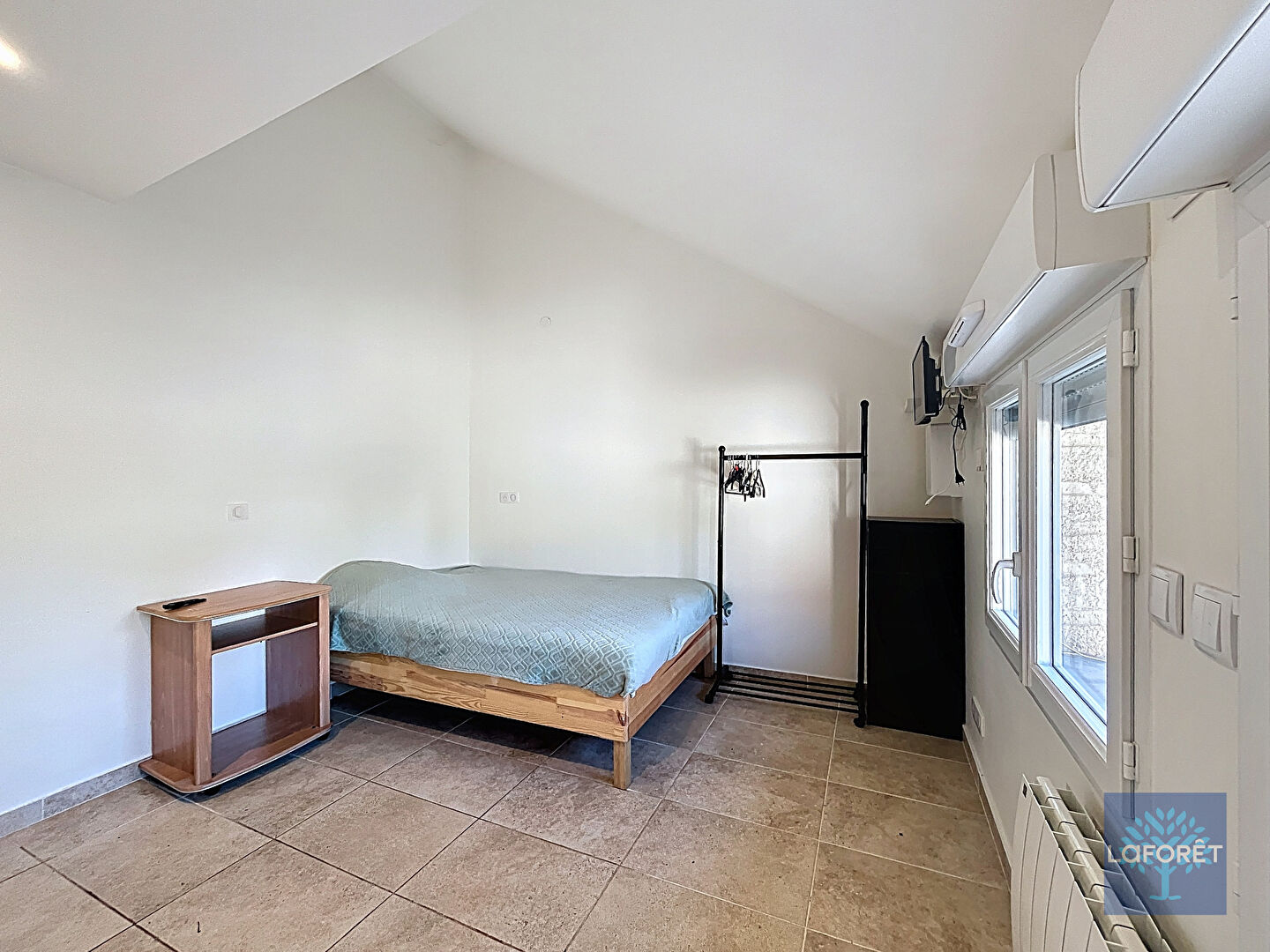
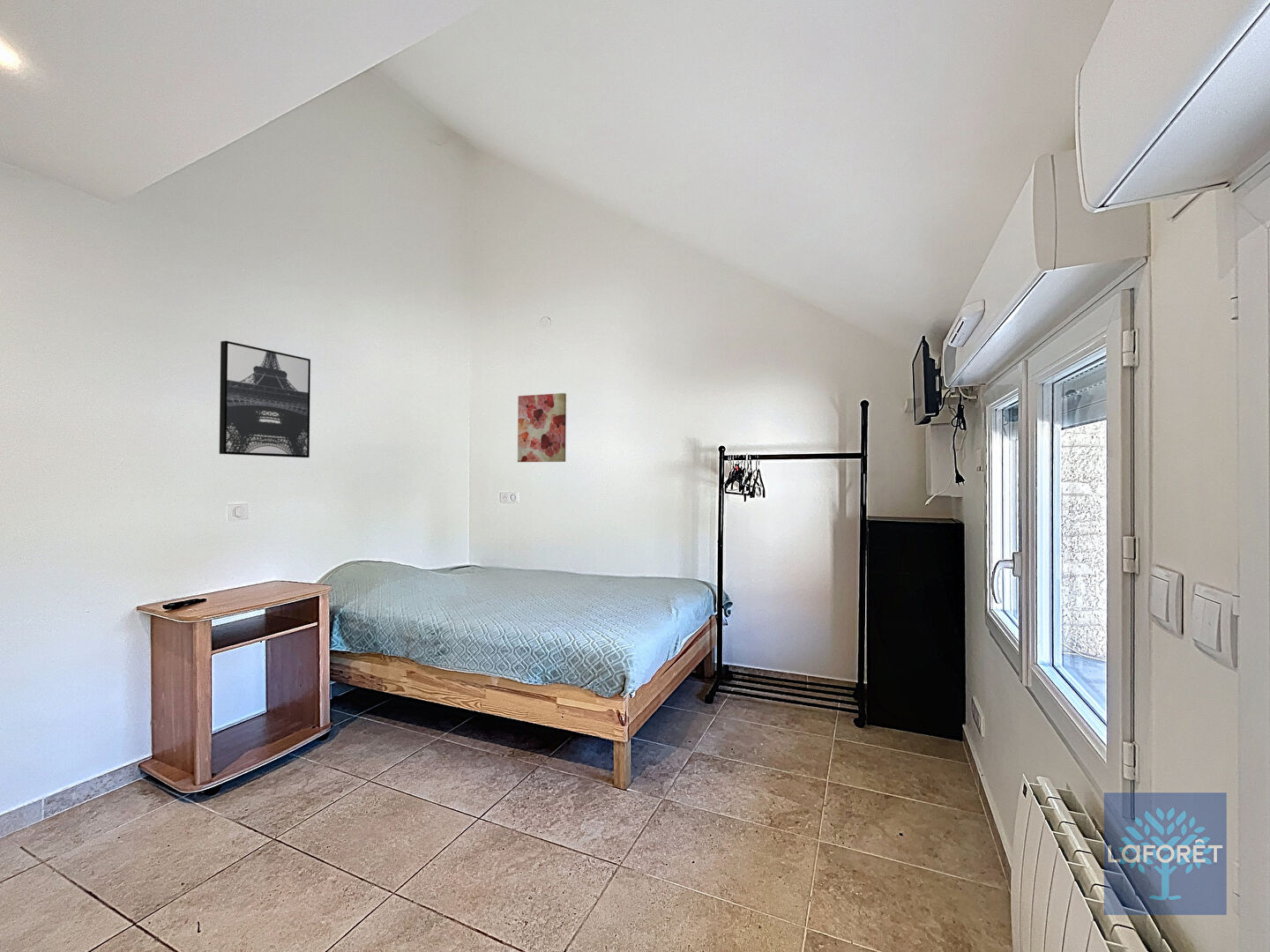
+ wall art [219,340,311,458]
+ wall art [517,392,567,463]
